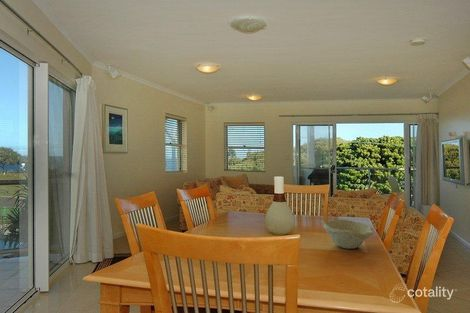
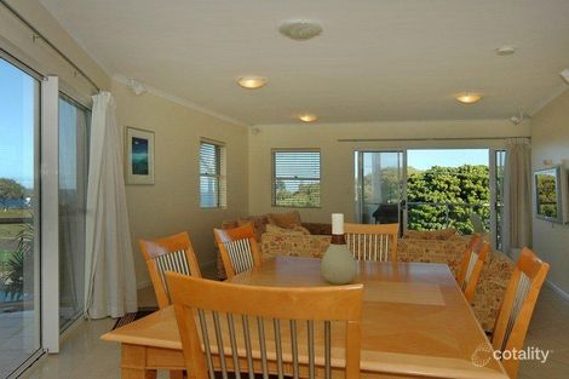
- bowl [323,218,375,250]
